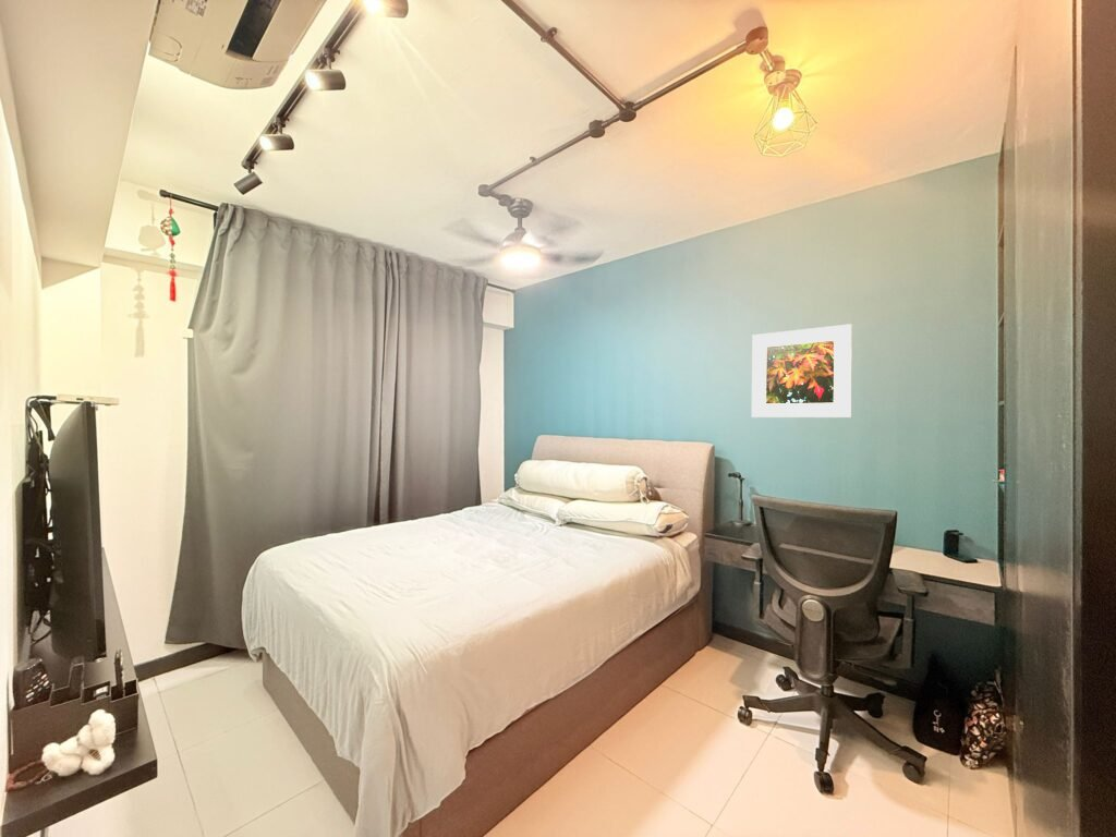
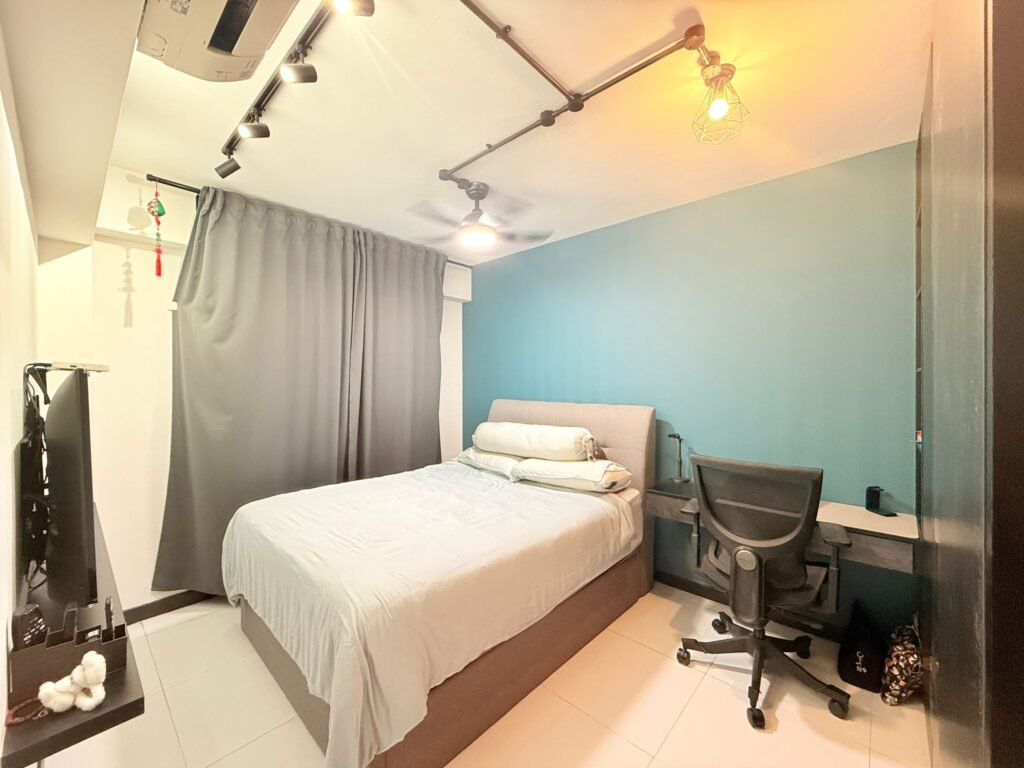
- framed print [751,323,853,418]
